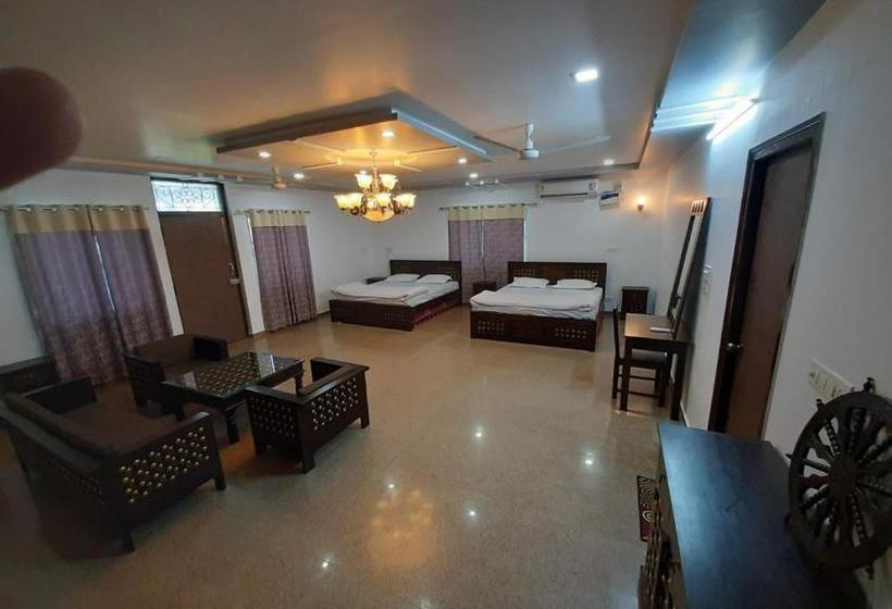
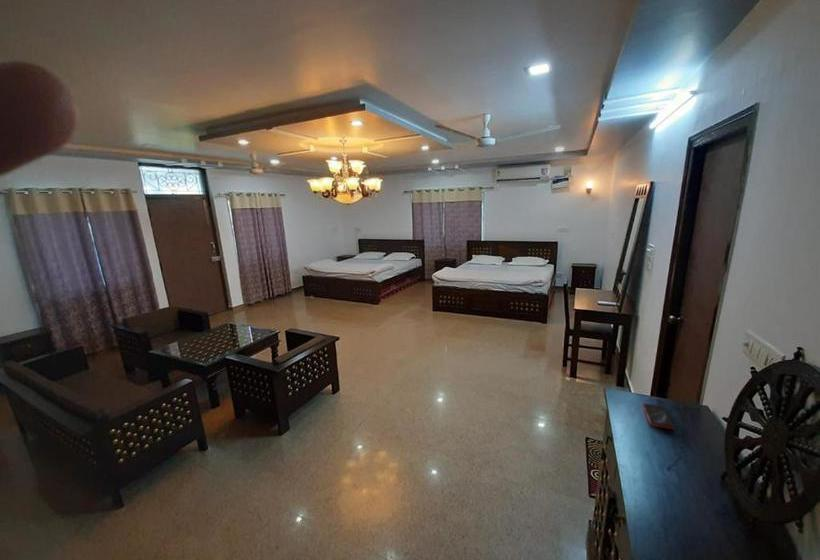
+ smartphone [642,403,675,430]
